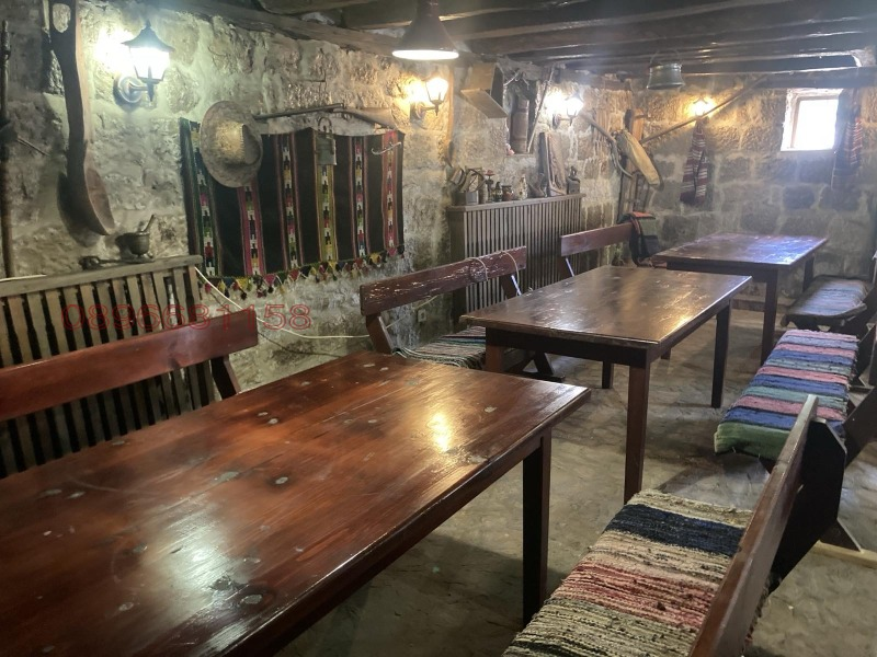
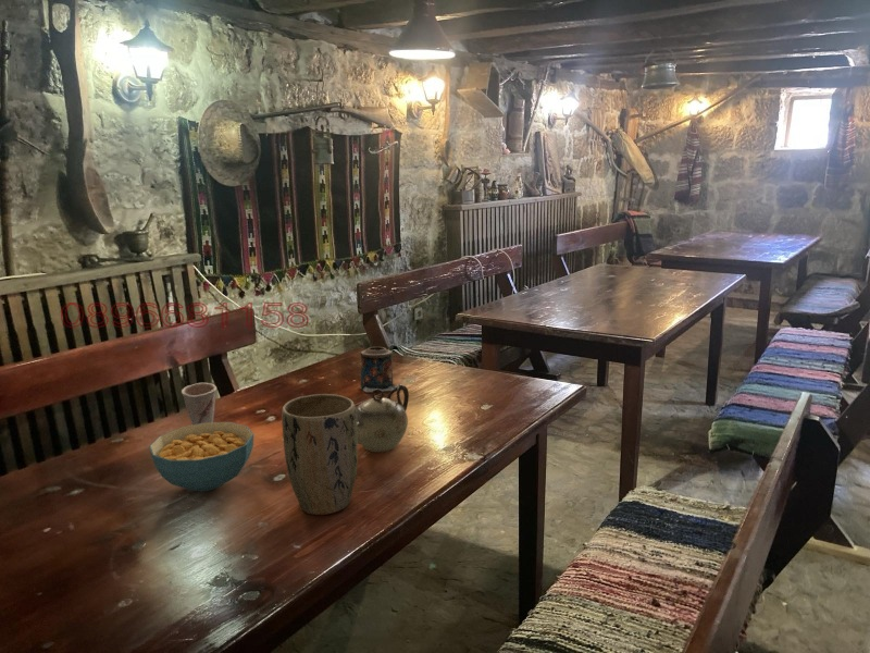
+ plant pot [281,393,359,516]
+ cereal bowl [148,421,254,492]
+ candle [359,346,396,393]
+ teapot [356,383,410,453]
+ cup [181,382,217,426]
